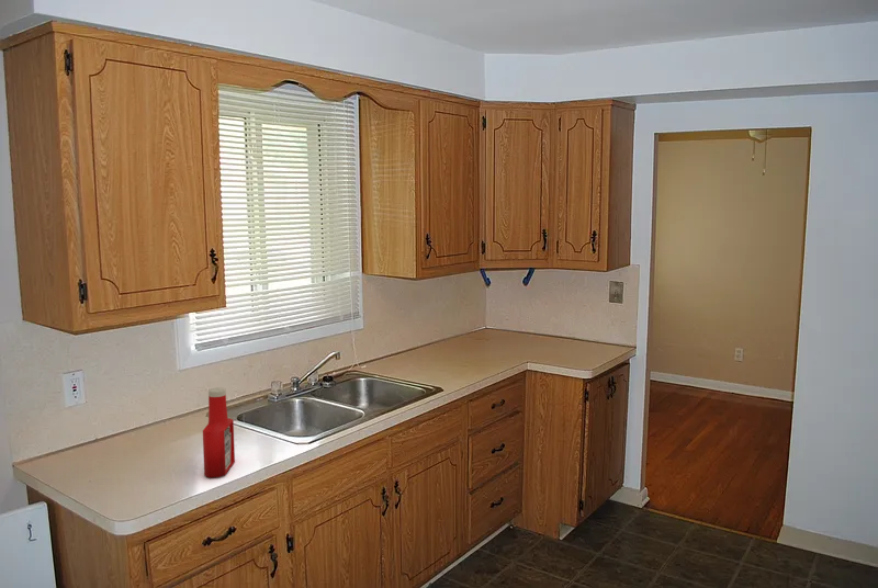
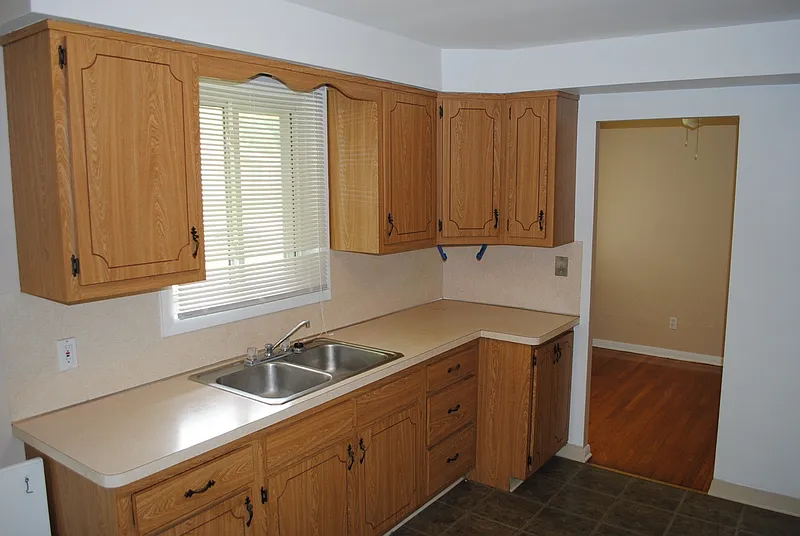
- soap bottle [202,387,236,478]
